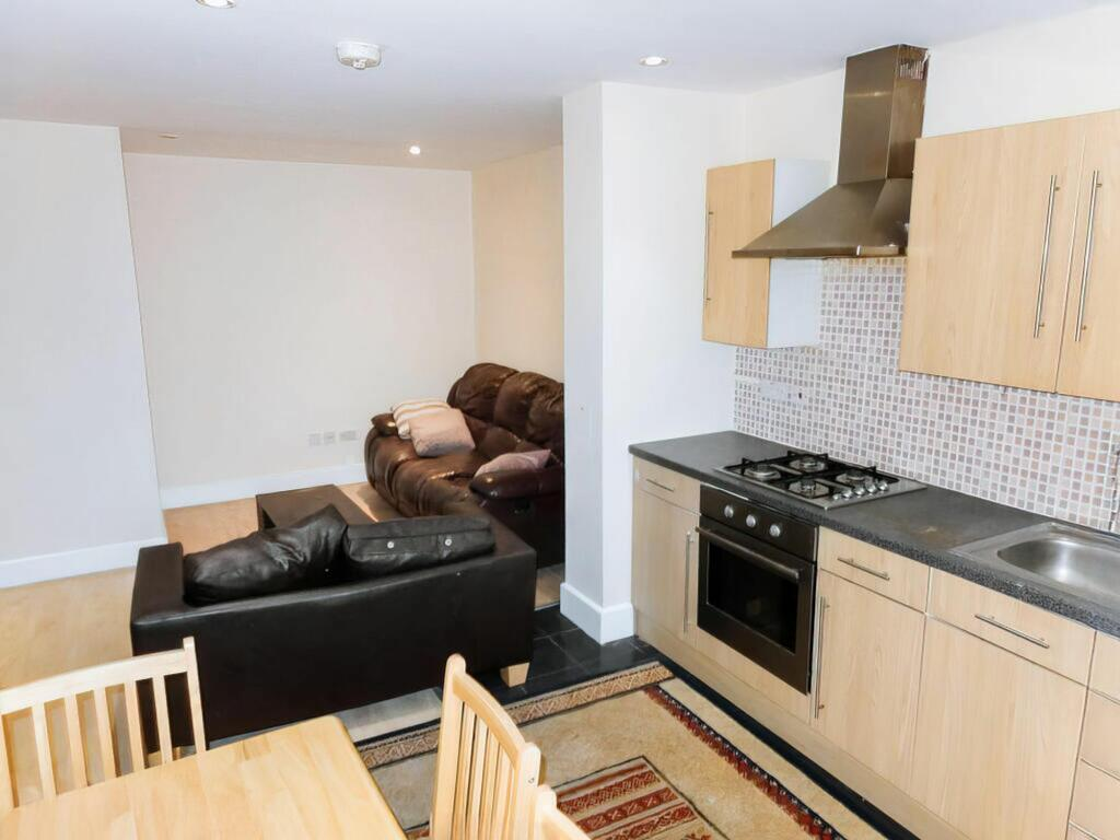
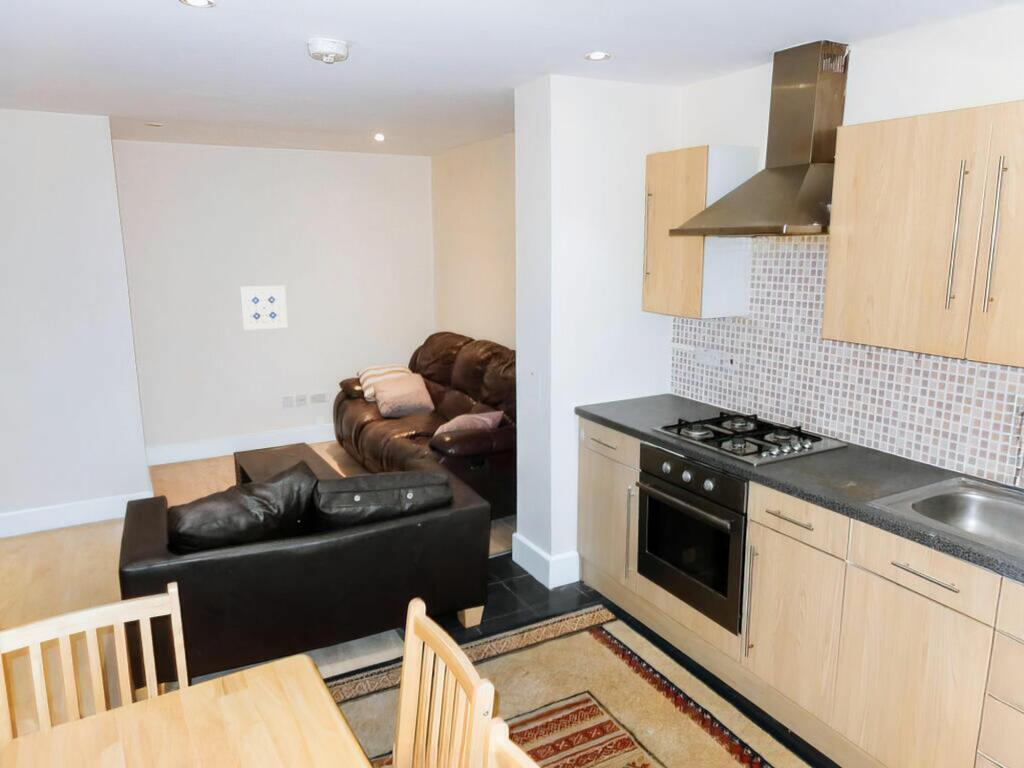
+ wall art [239,285,289,331]
